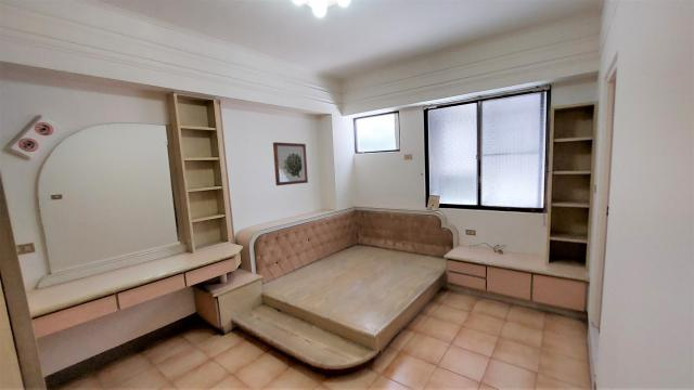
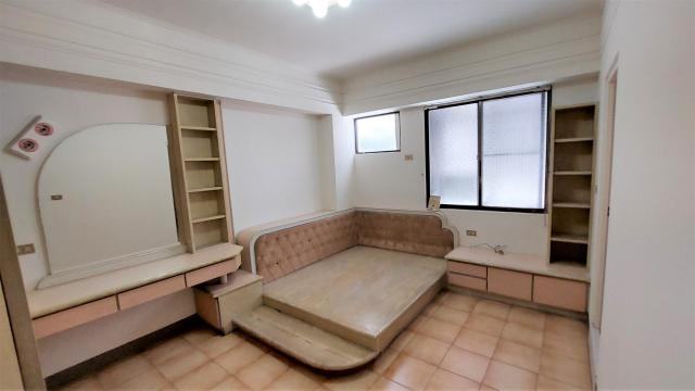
- wall art [272,141,309,186]
